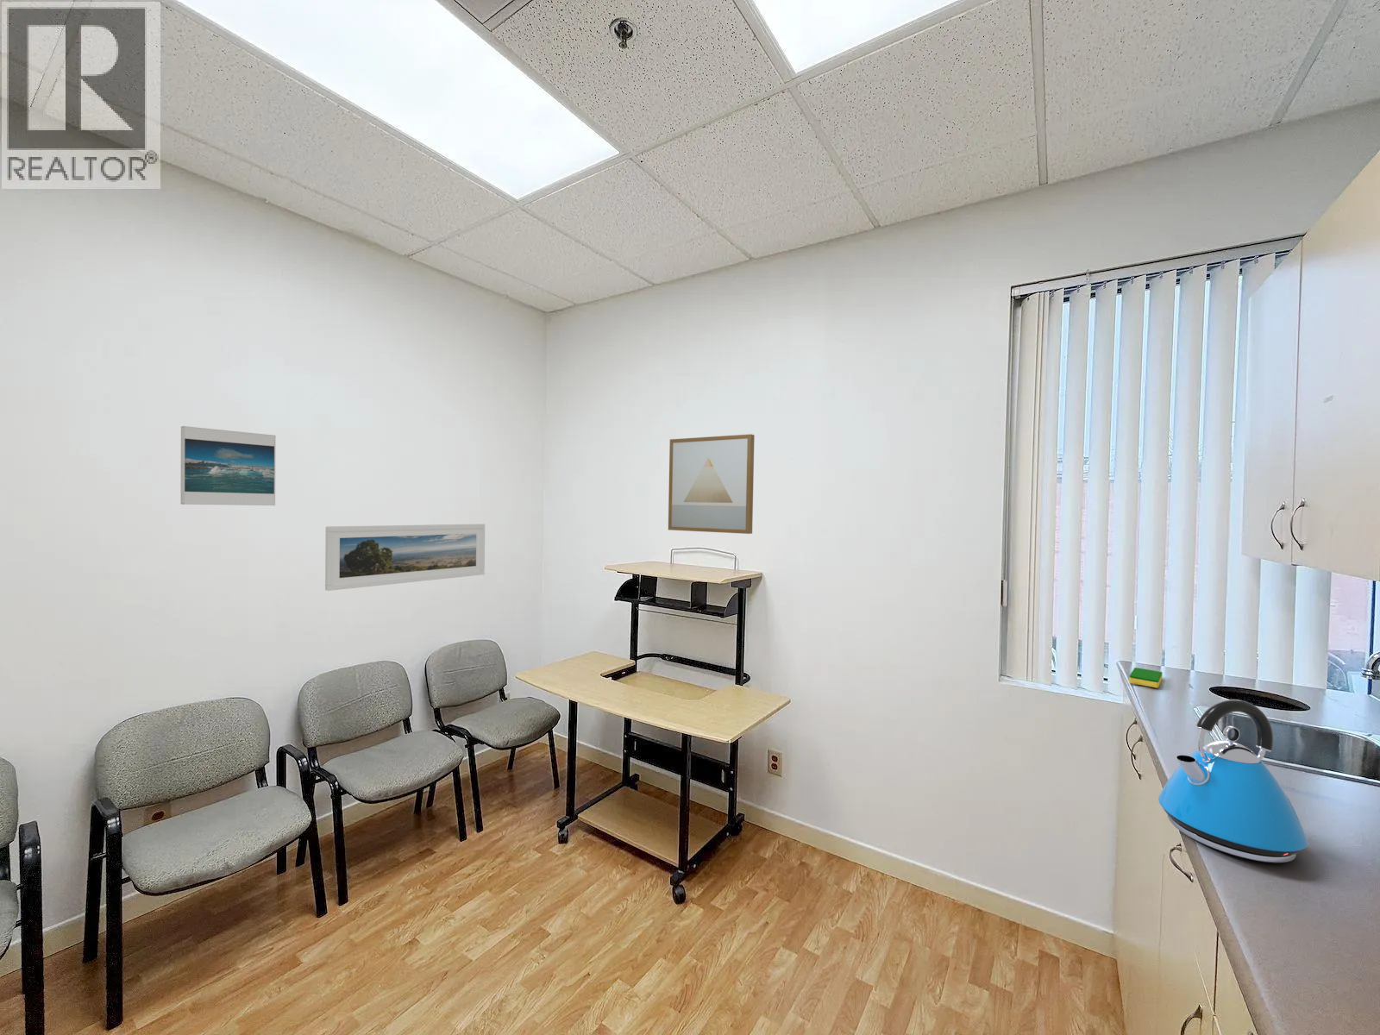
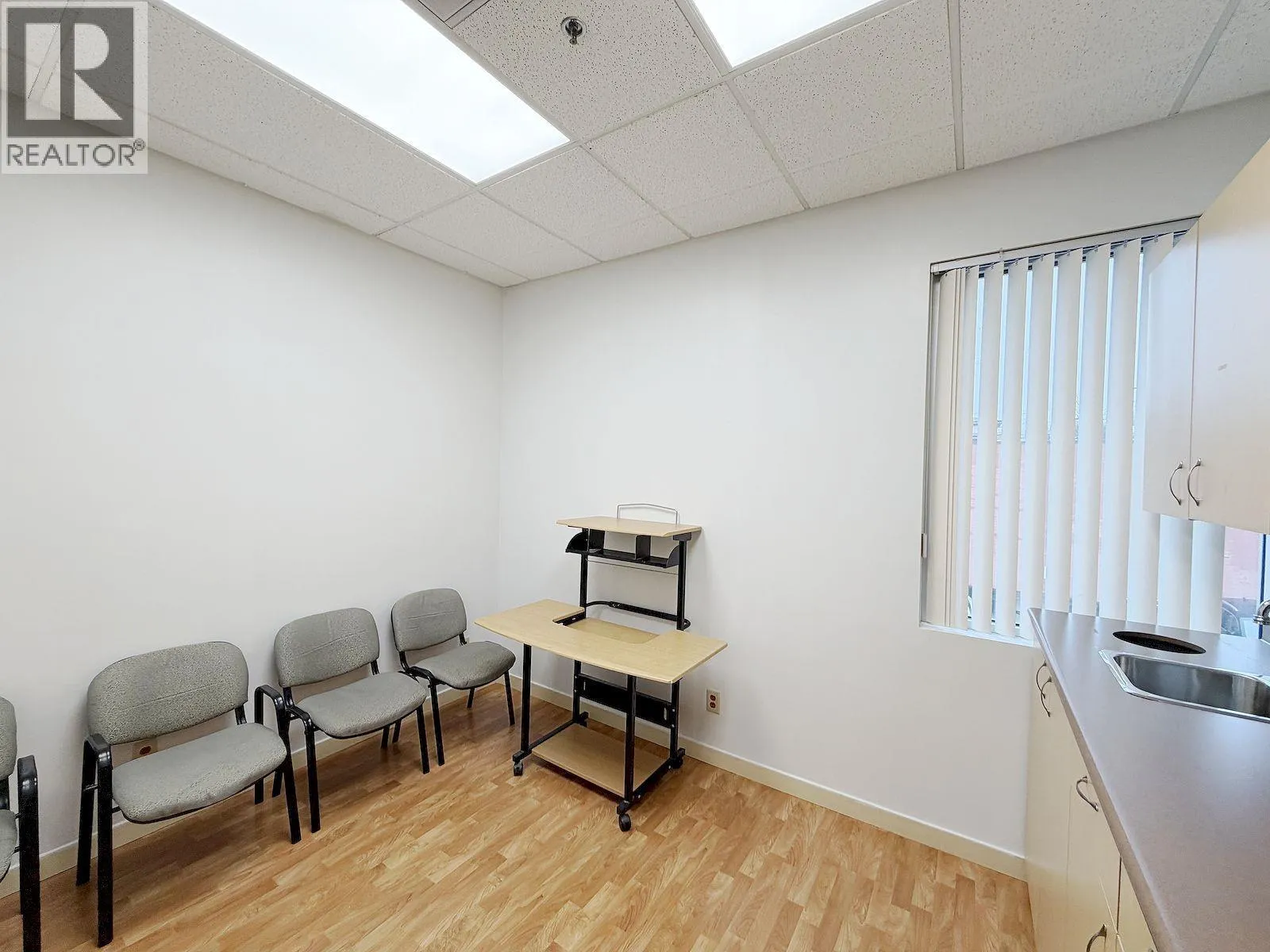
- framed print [180,425,277,507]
- kettle [1157,699,1309,863]
- dish sponge [1128,666,1164,688]
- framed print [324,524,486,591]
- wall art [667,433,755,535]
